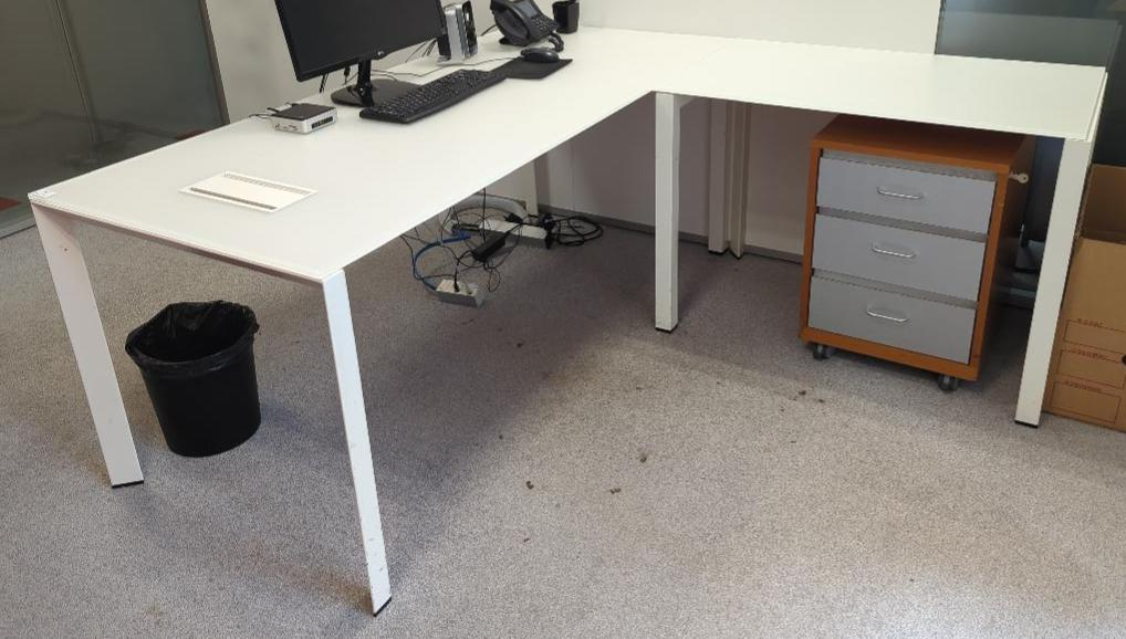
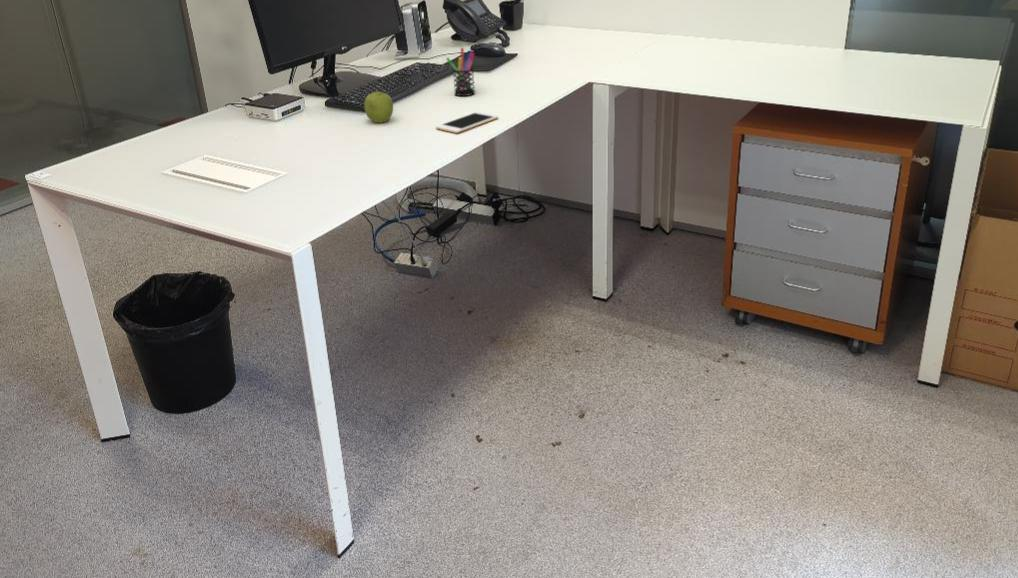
+ cell phone [435,111,499,134]
+ pen holder [445,47,476,97]
+ fruit [363,90,394,124]
